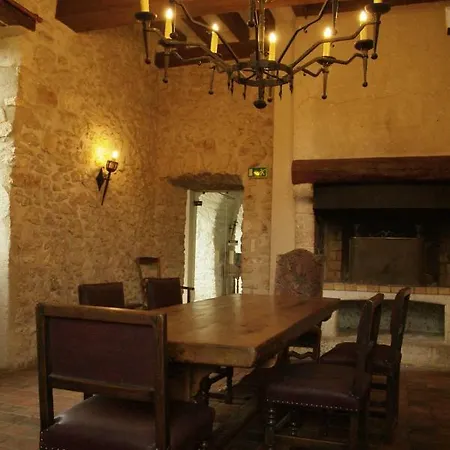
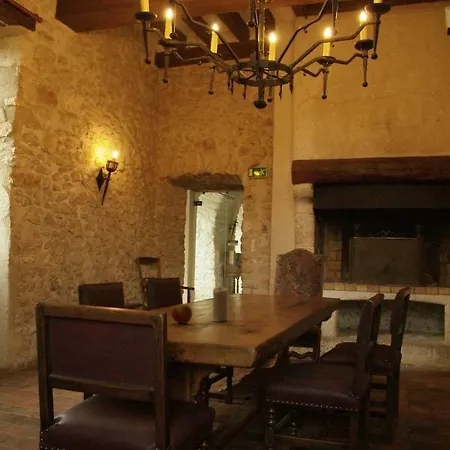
+ apple [170,303,193,325]
+ candle [211,286,229,323]
